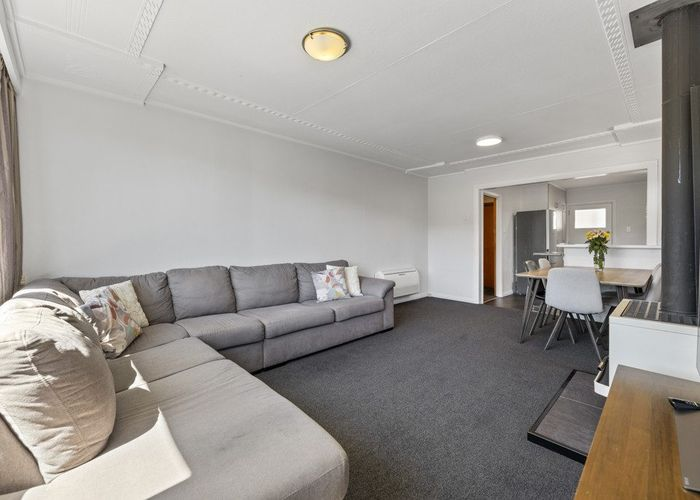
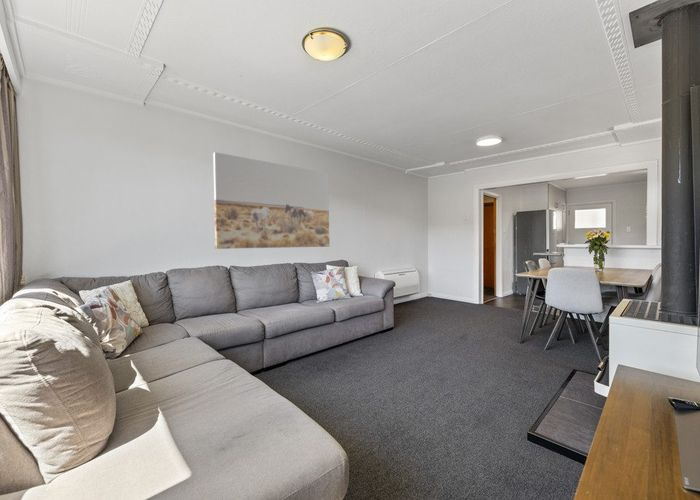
+ wall art [212,151,330,250]
